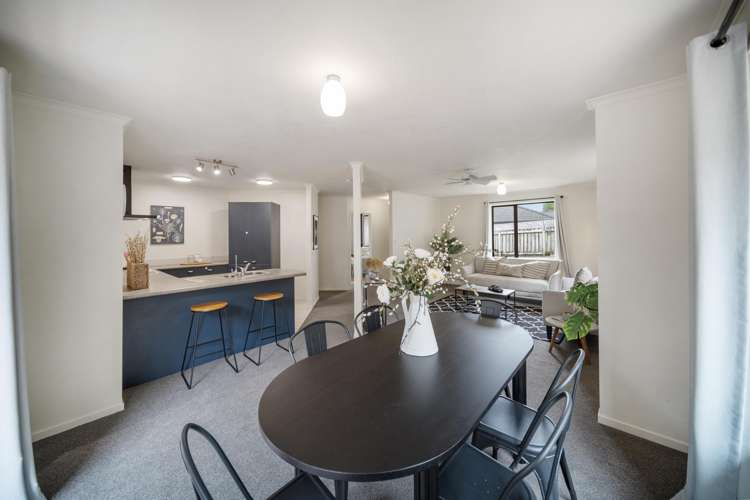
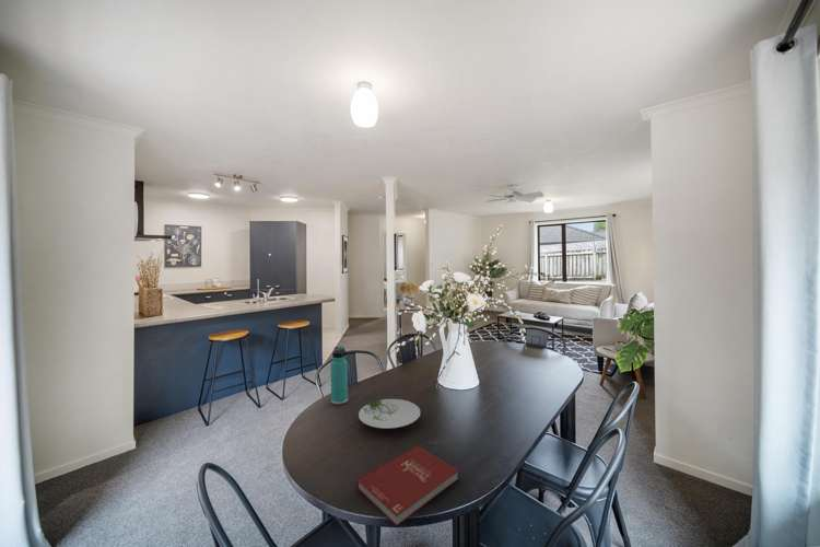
+ book [354,444,460,527]
+ plate [358,398,422,430]
+ thermos bottle [329,346,349,406]
